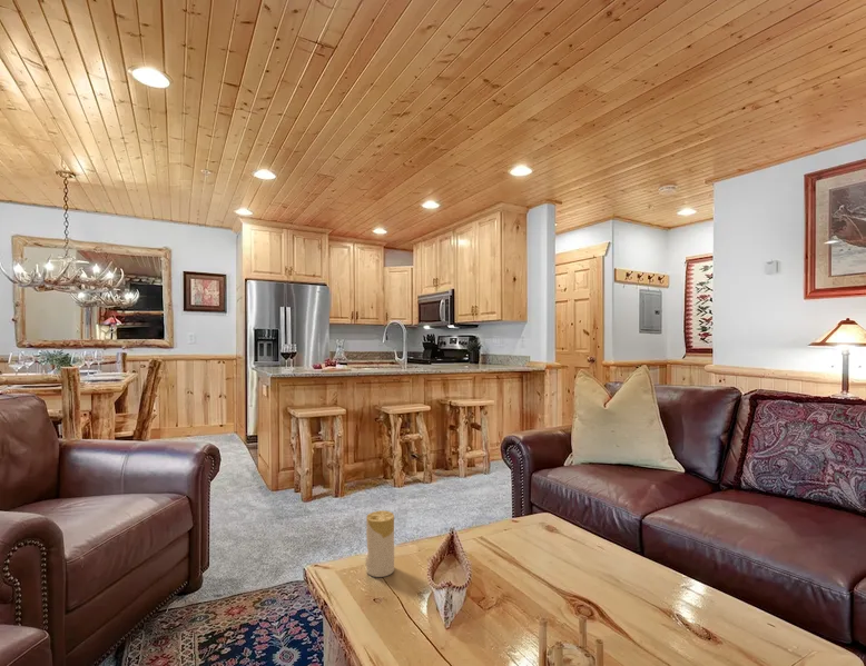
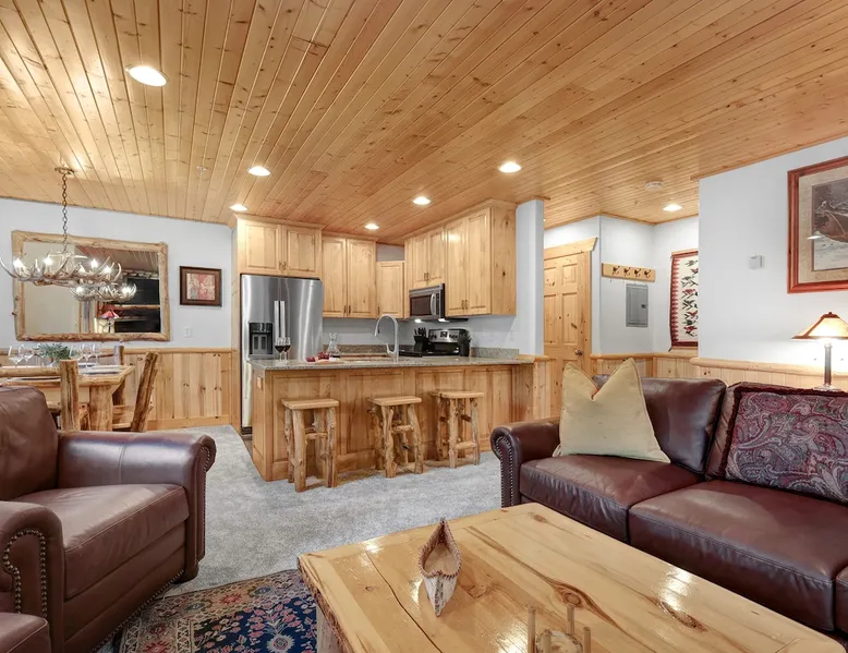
- candle [365,509,395,578]
